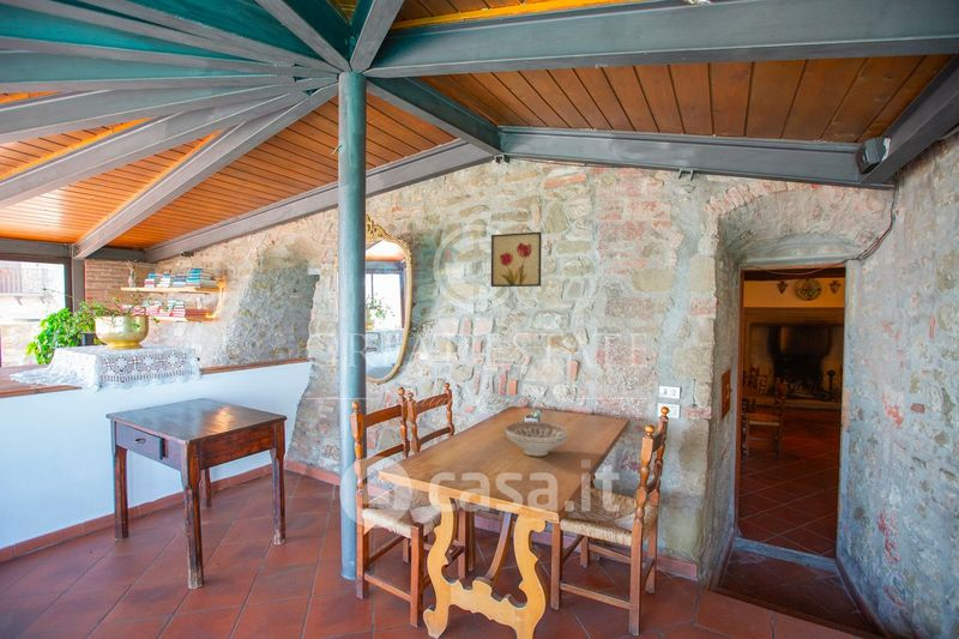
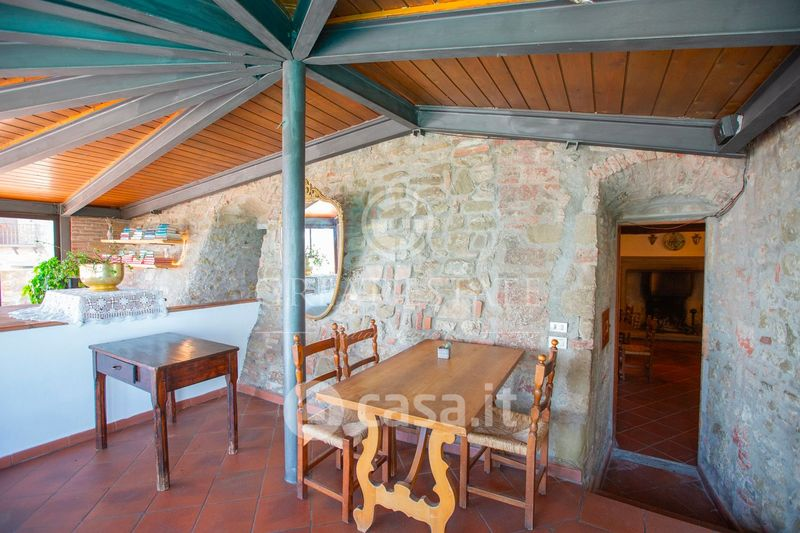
- decorative bowl [505,420,568,458]
- wall art [490,230,543,288]
